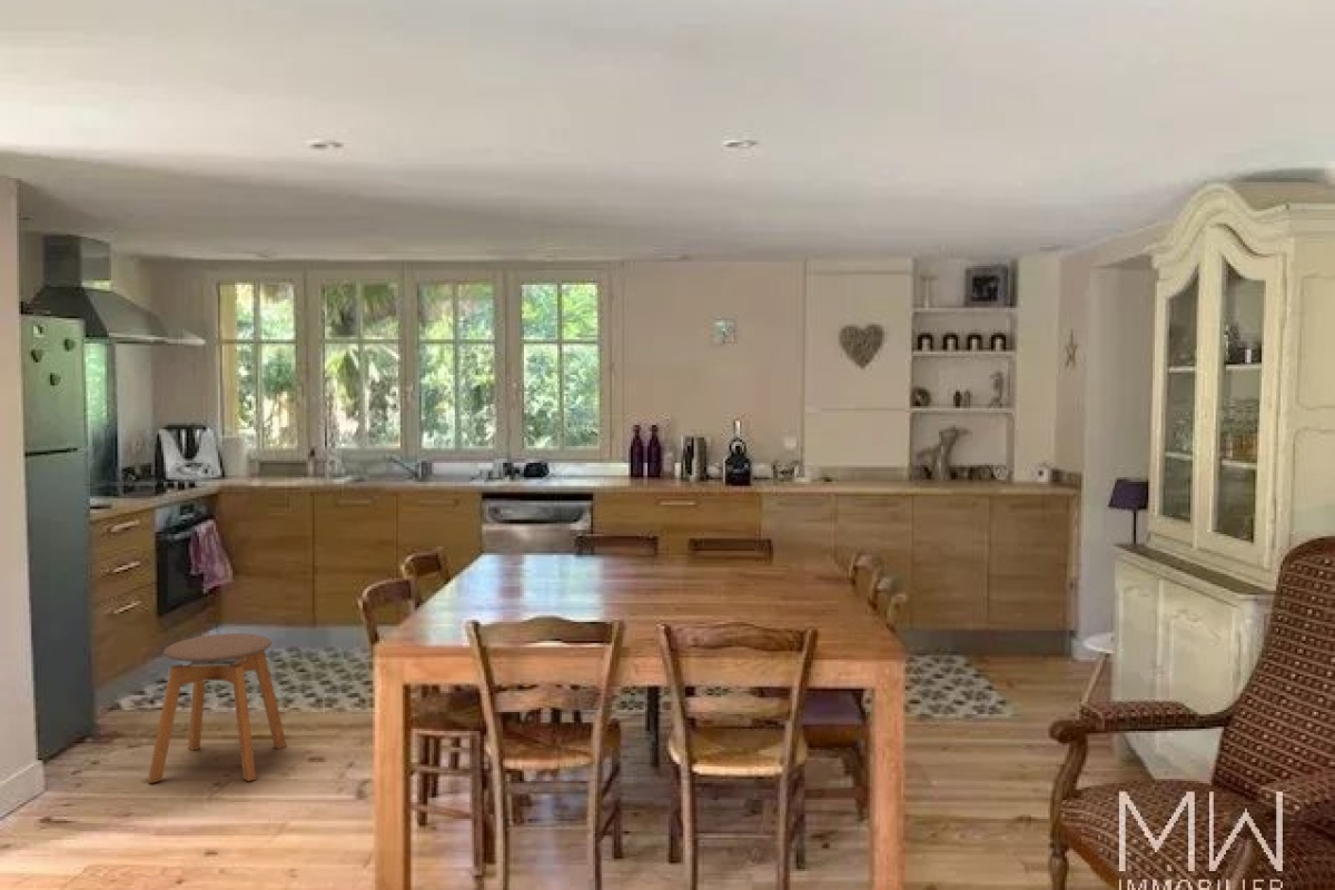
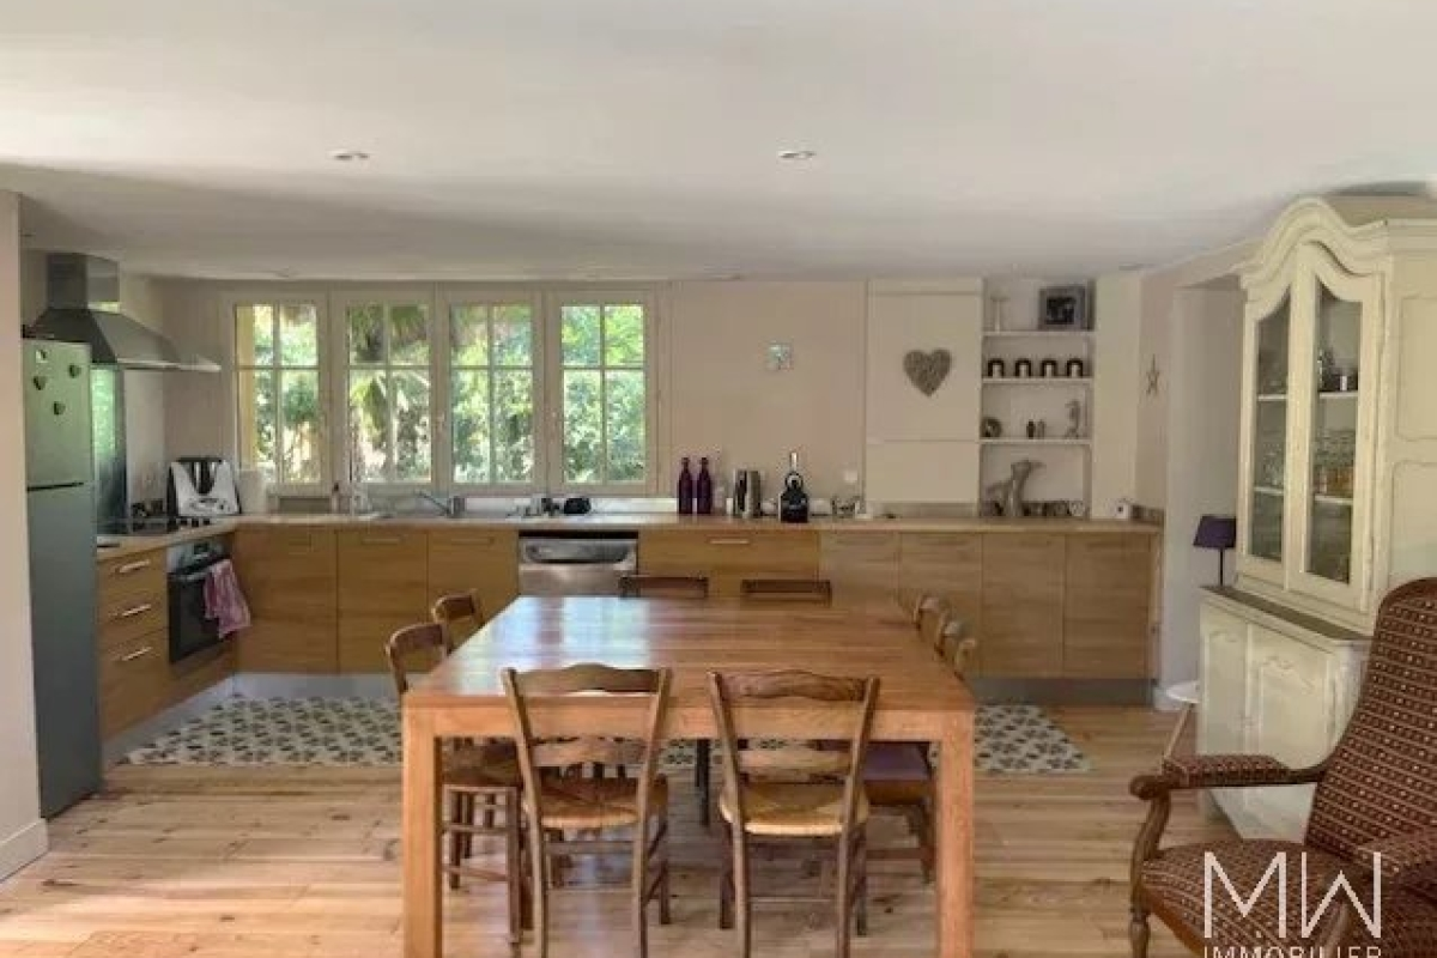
- stool [147,632,288,784]
